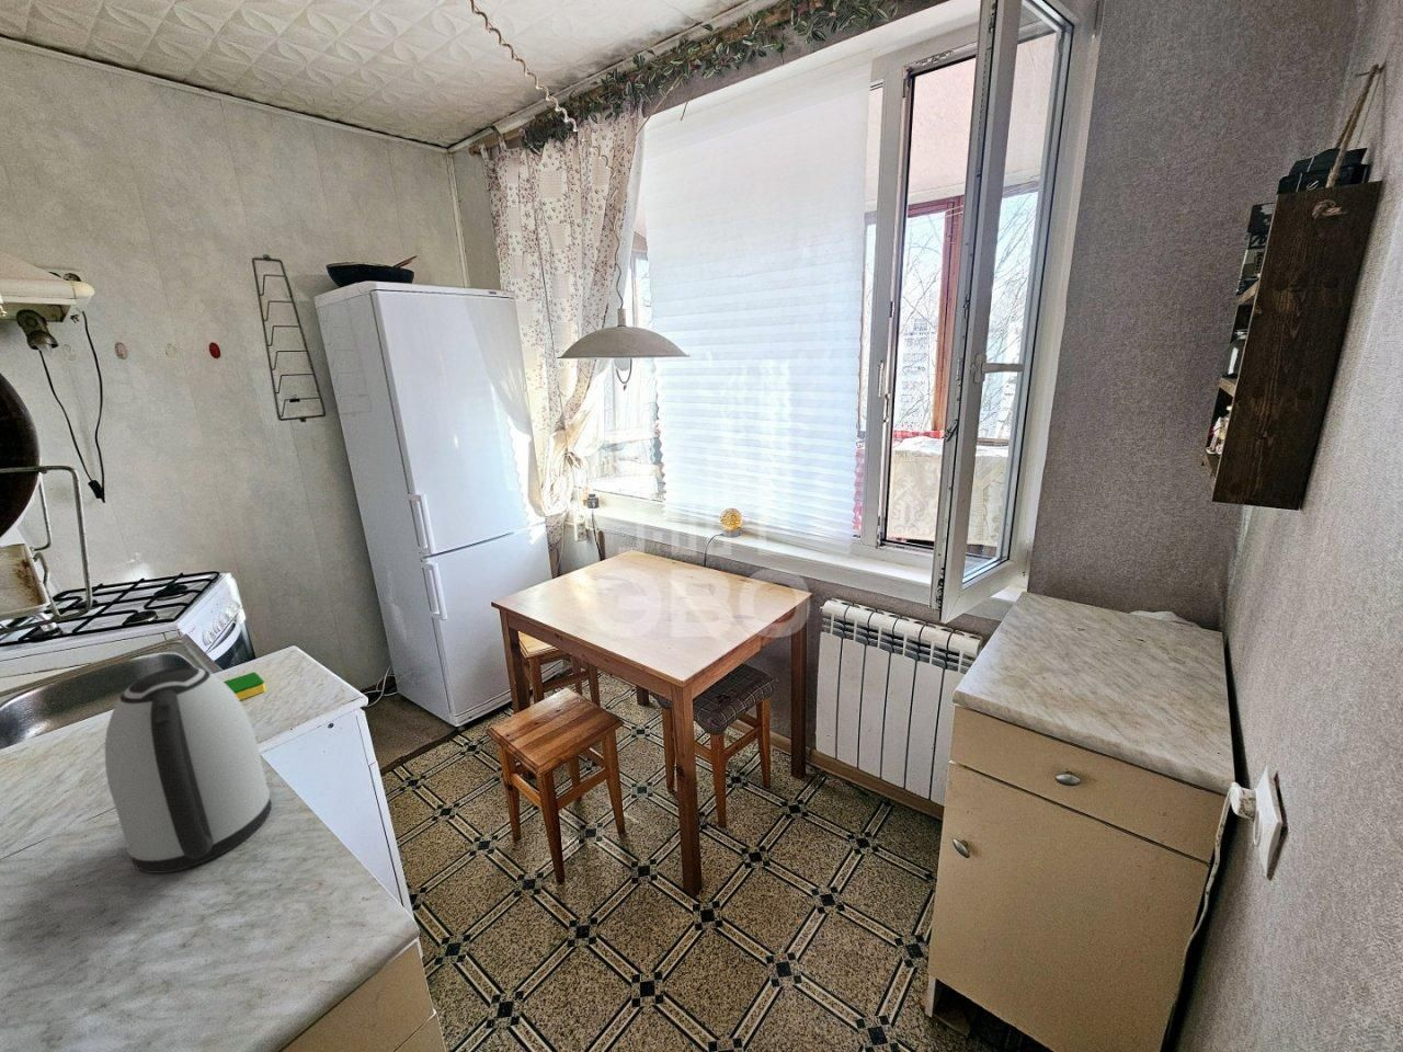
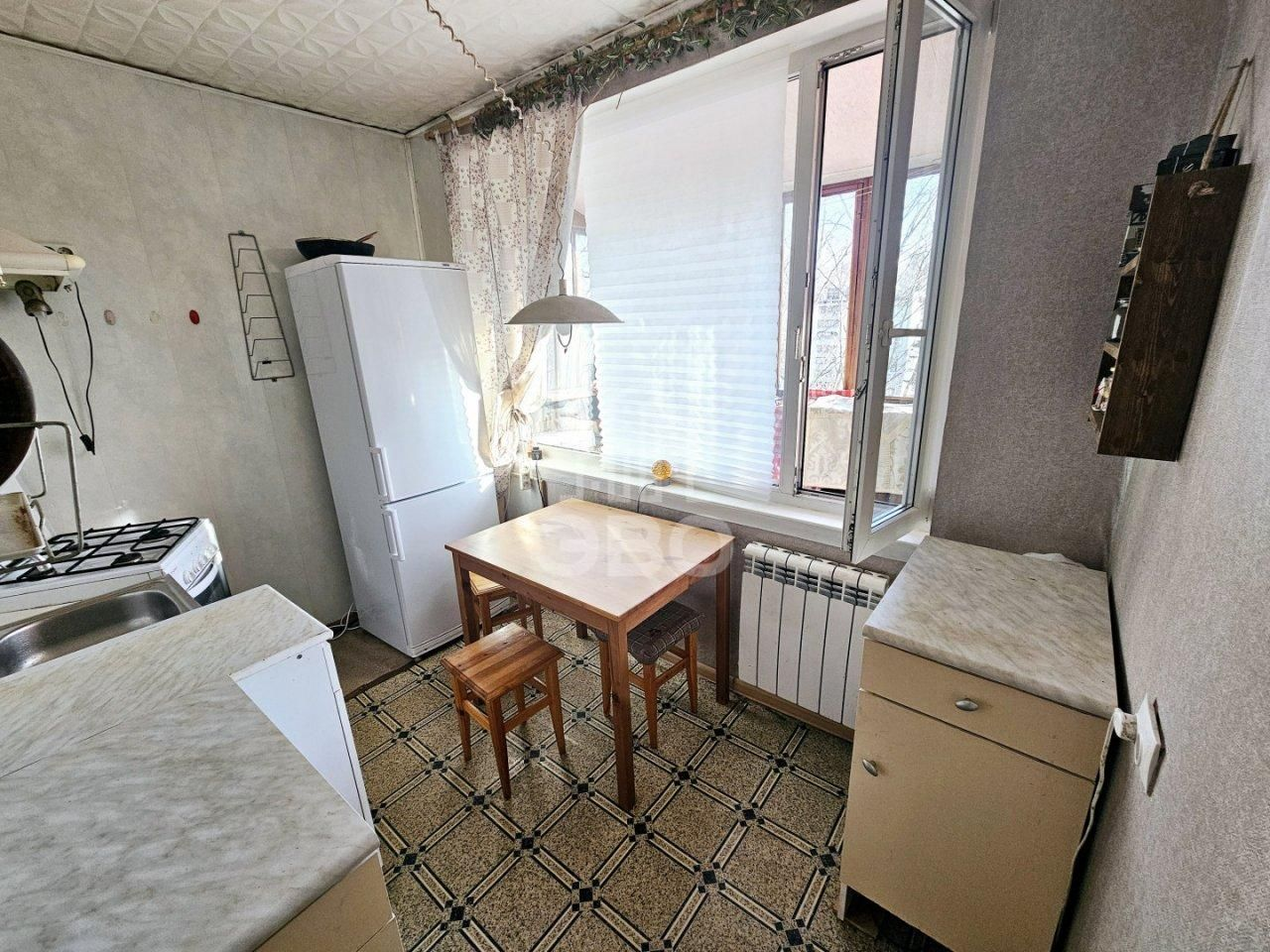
- kettle [104,665,273,874]
- dish sponge [222,672,266,702]
